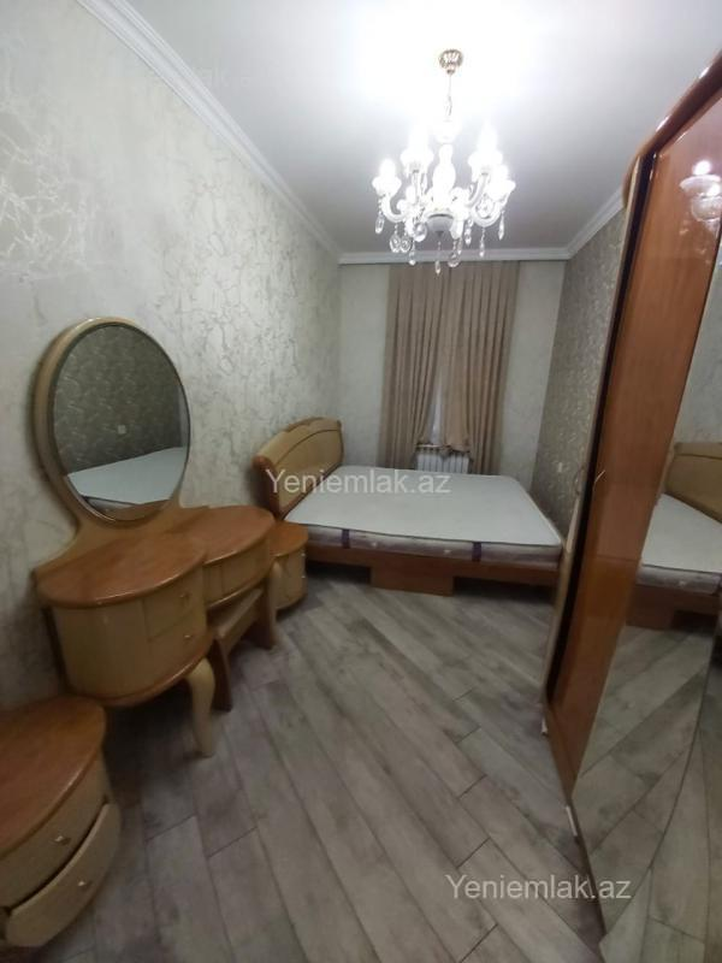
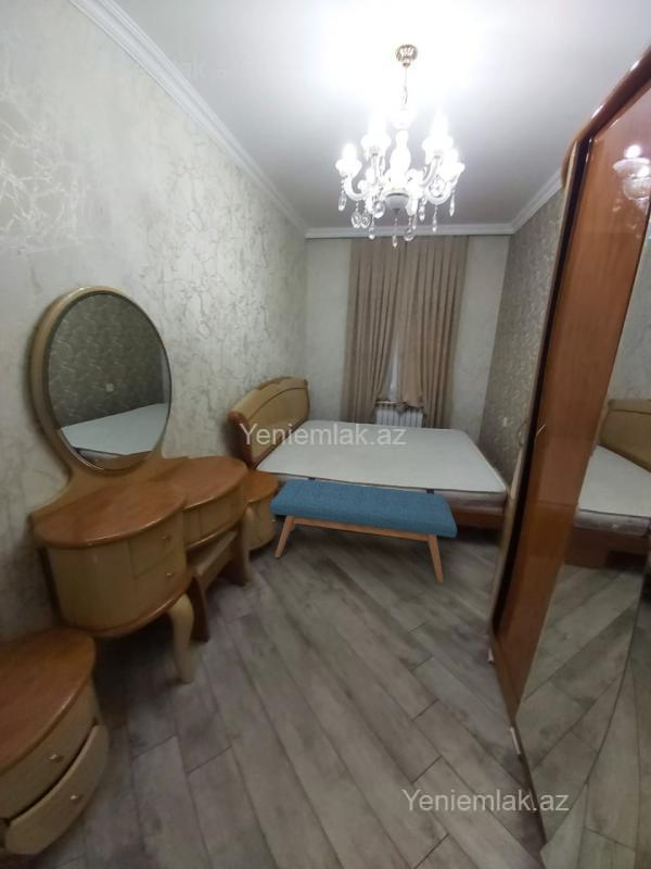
+ bench [269,478,458,584]
